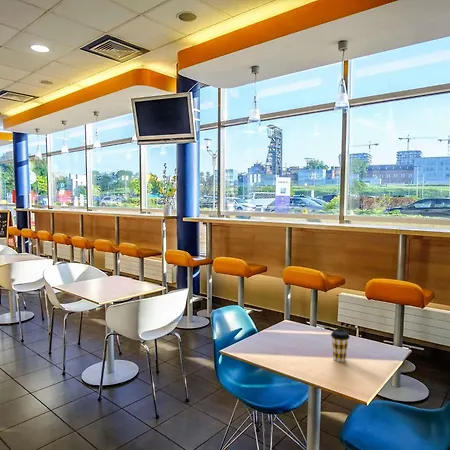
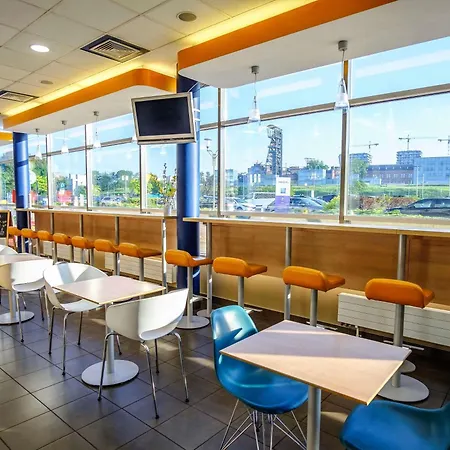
- coffee cup [330,329,351,363]
